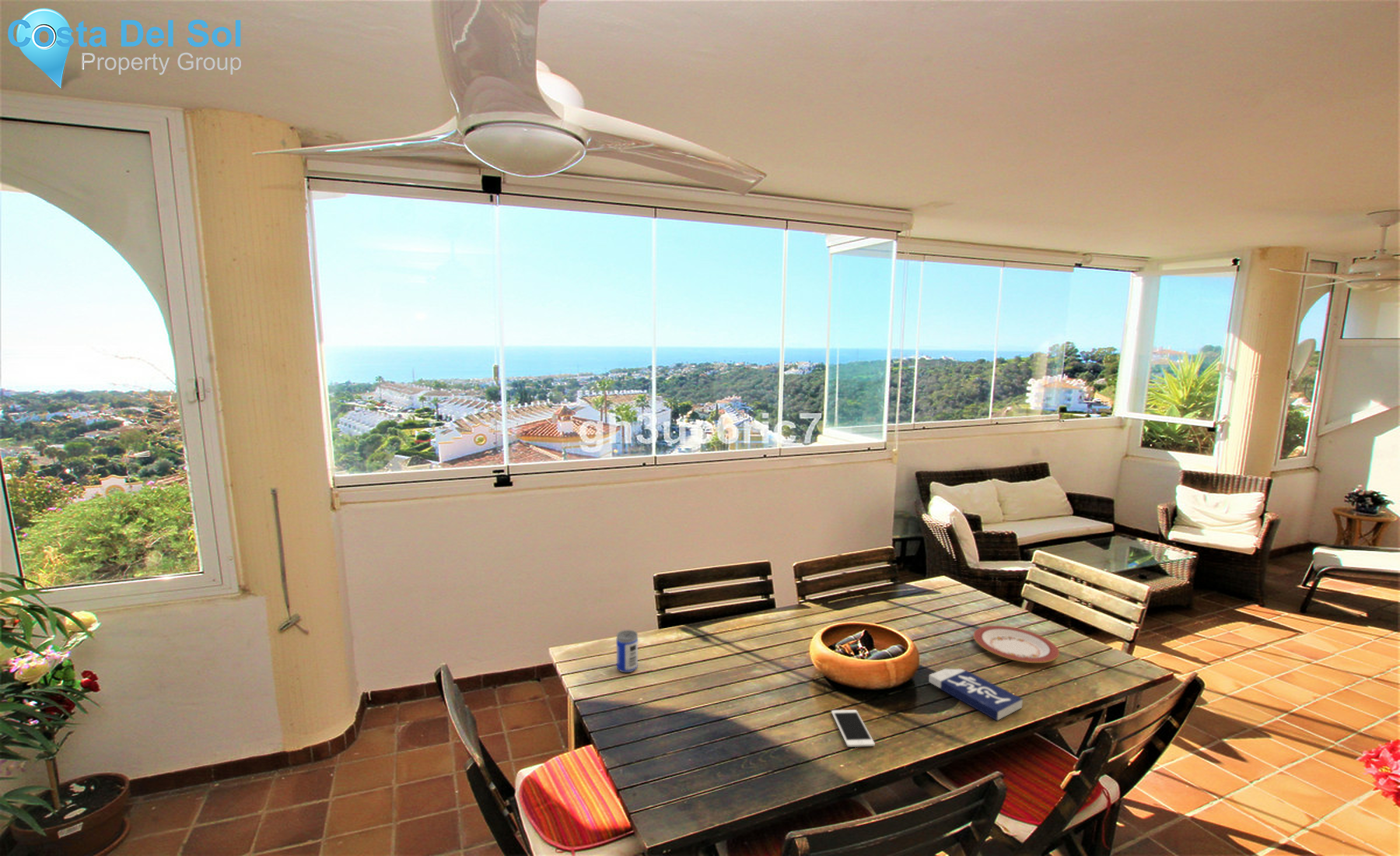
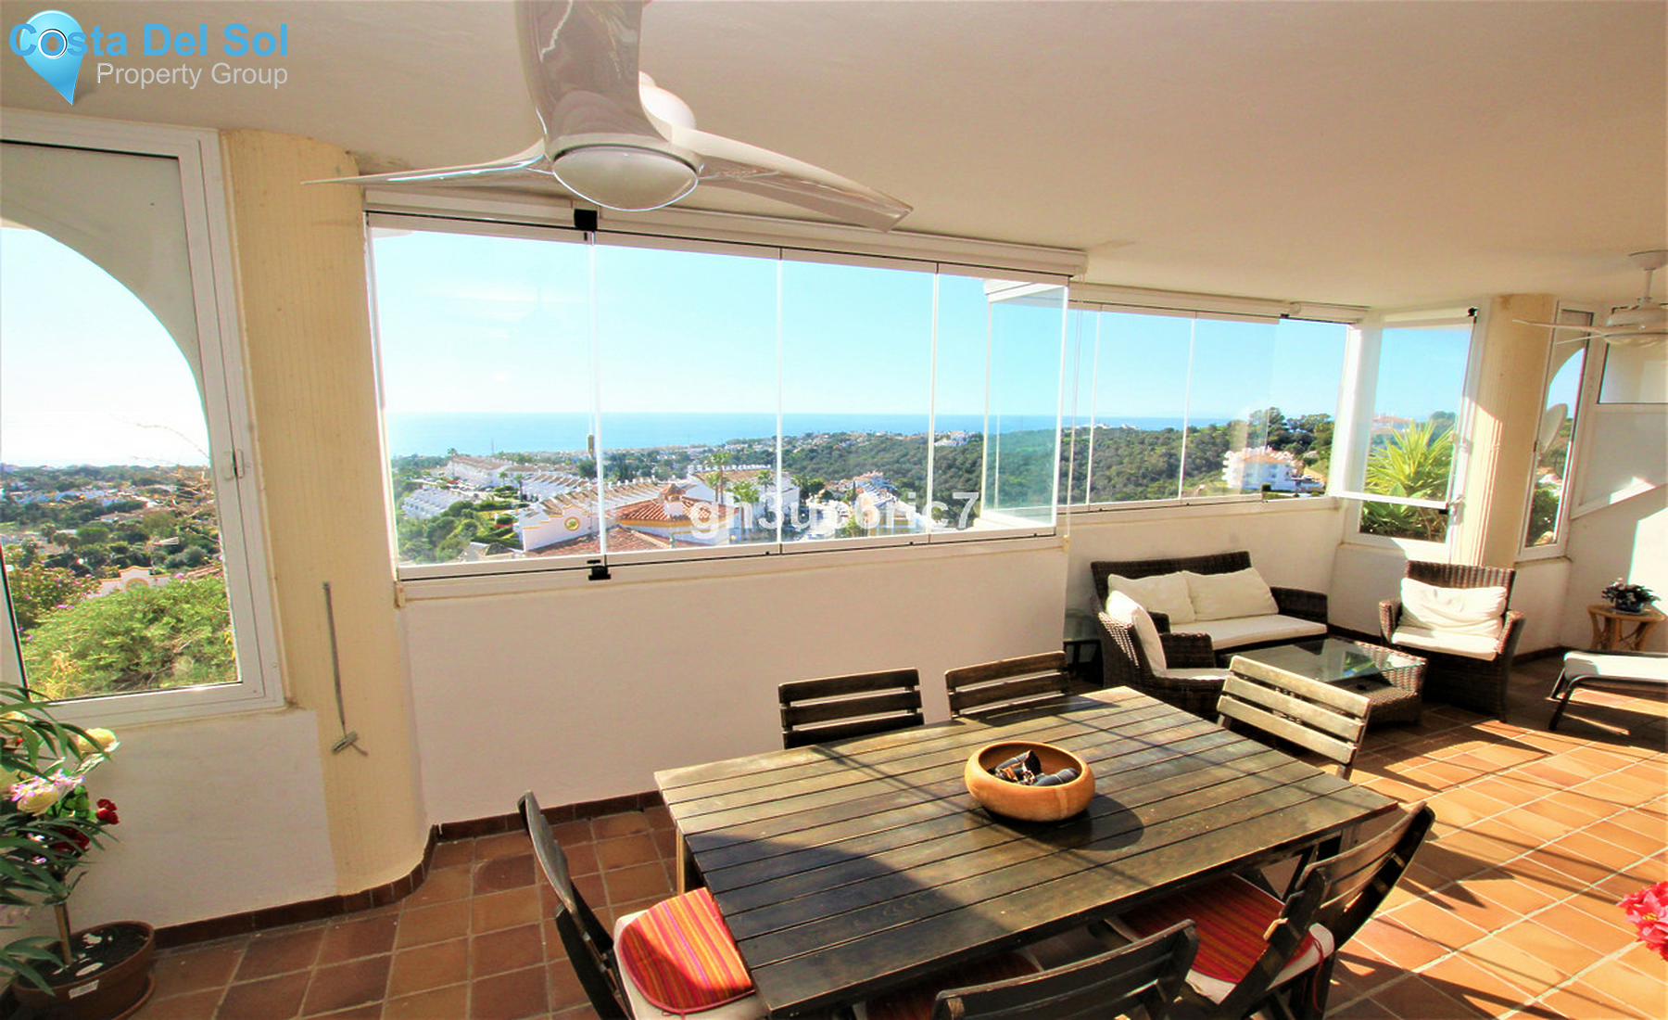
- beer can [616,630,639,673]
- plate [972,625,1060,664]
- book [928,668,1024,721]
- cell phone [831,709,876,748]
